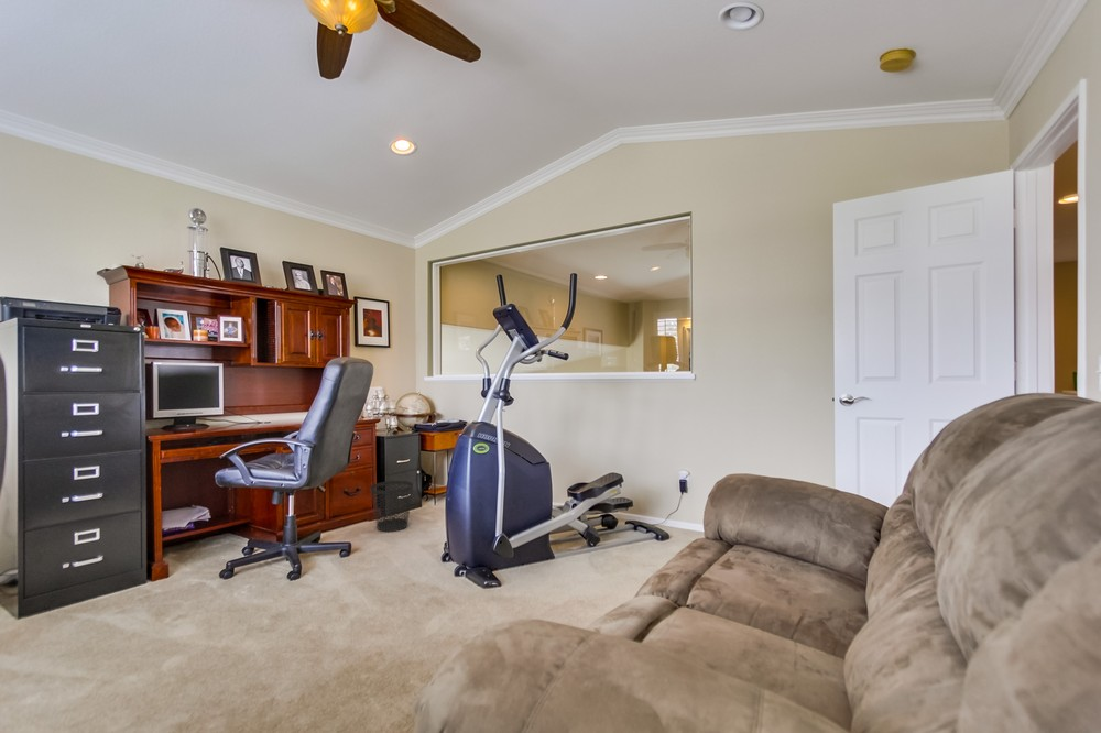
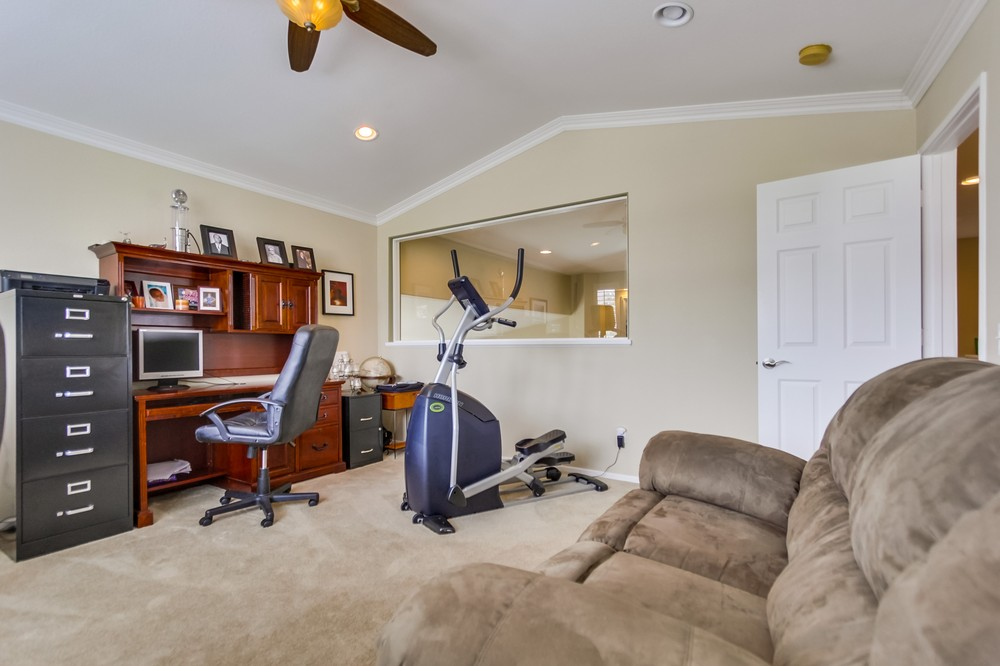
- wastebasket [369,480,414,533]
